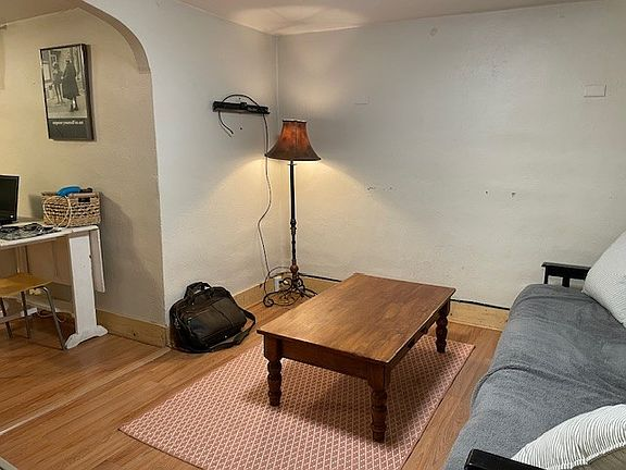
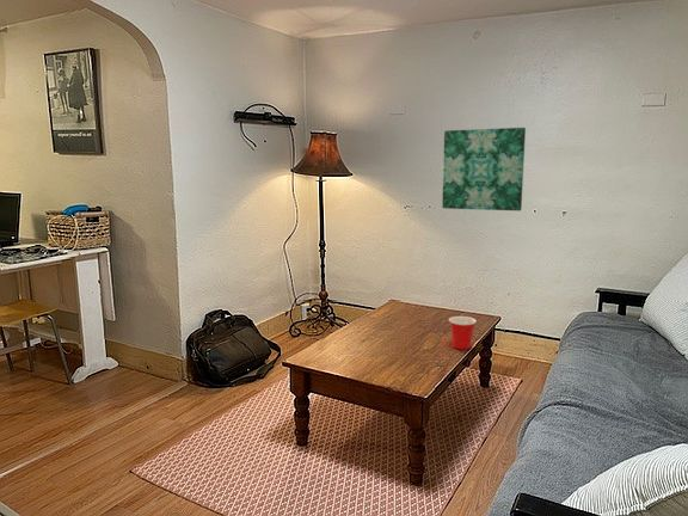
+ cup [448,315,478,351]
+ wall art [441,127,527,213]
